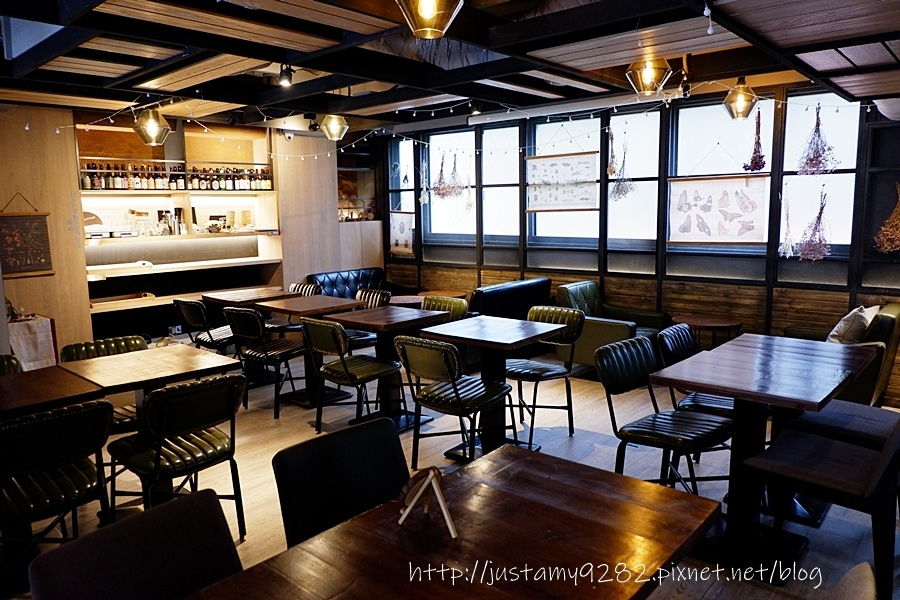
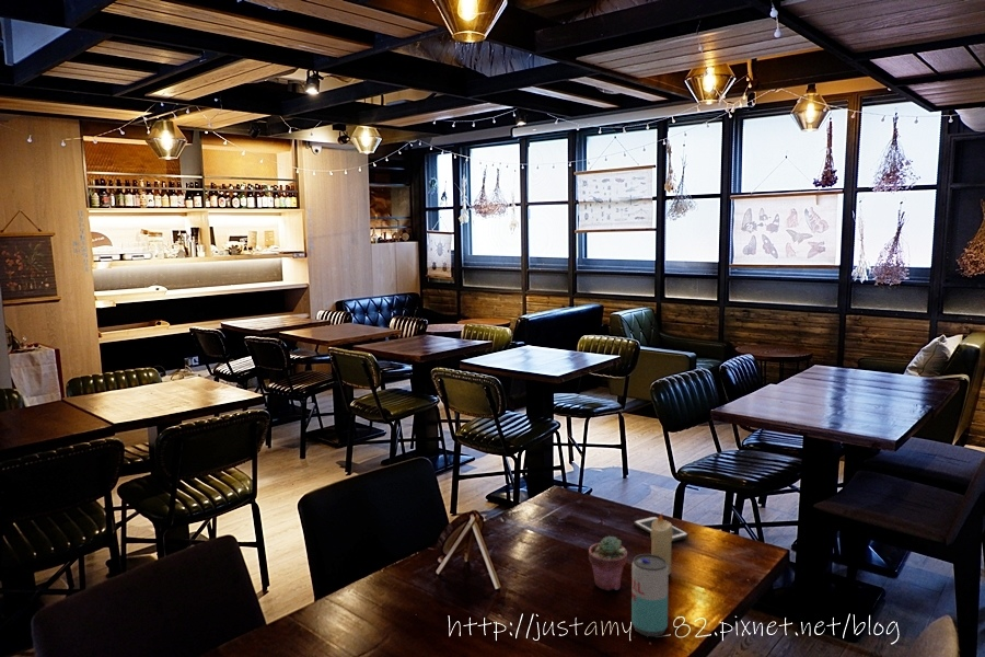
+ candle [650,512,673,576]
+ beverage can [630,553,669,637]
+ cell phone [633,516,690,543]
+ potted succulent [588,535,628,591]
